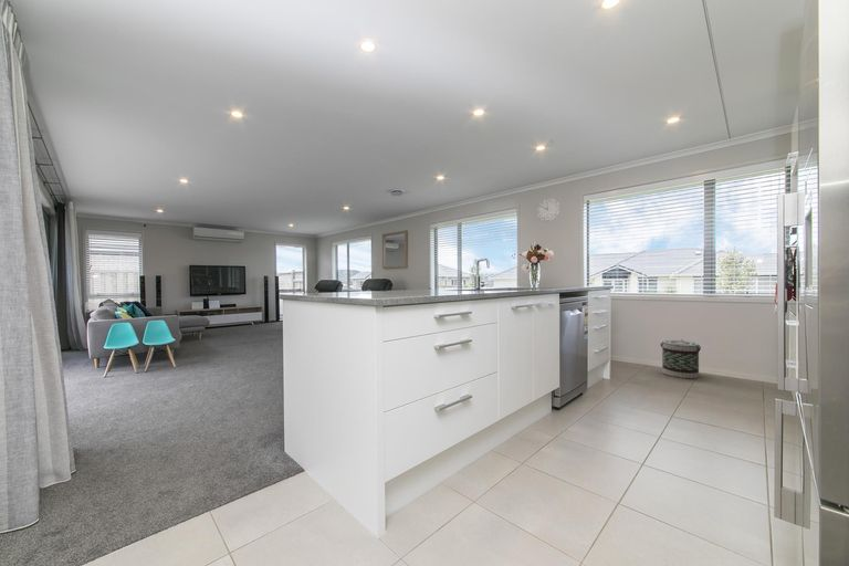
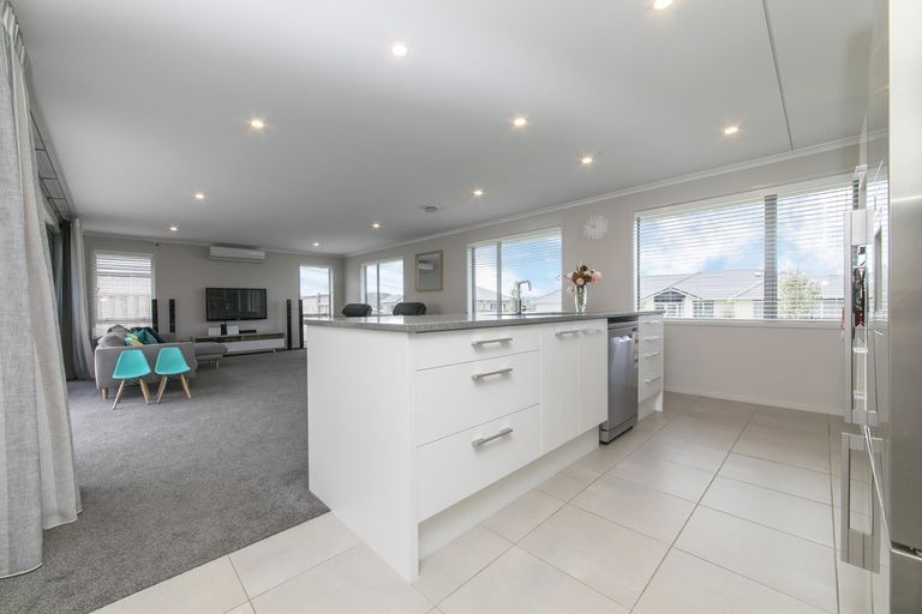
- basket [660,338,702,379]
